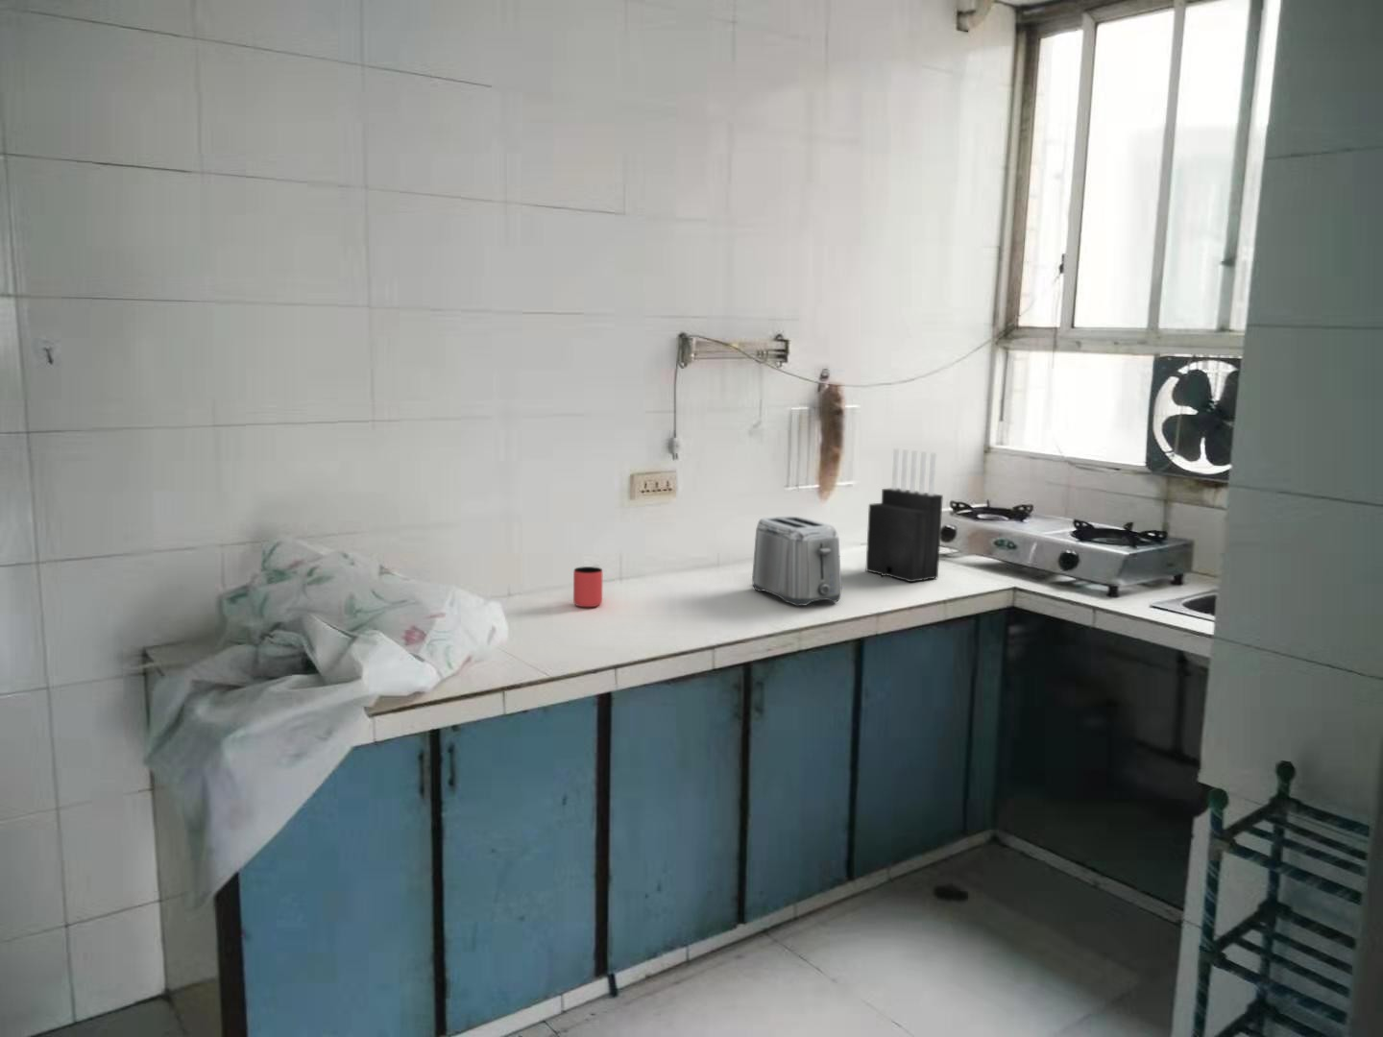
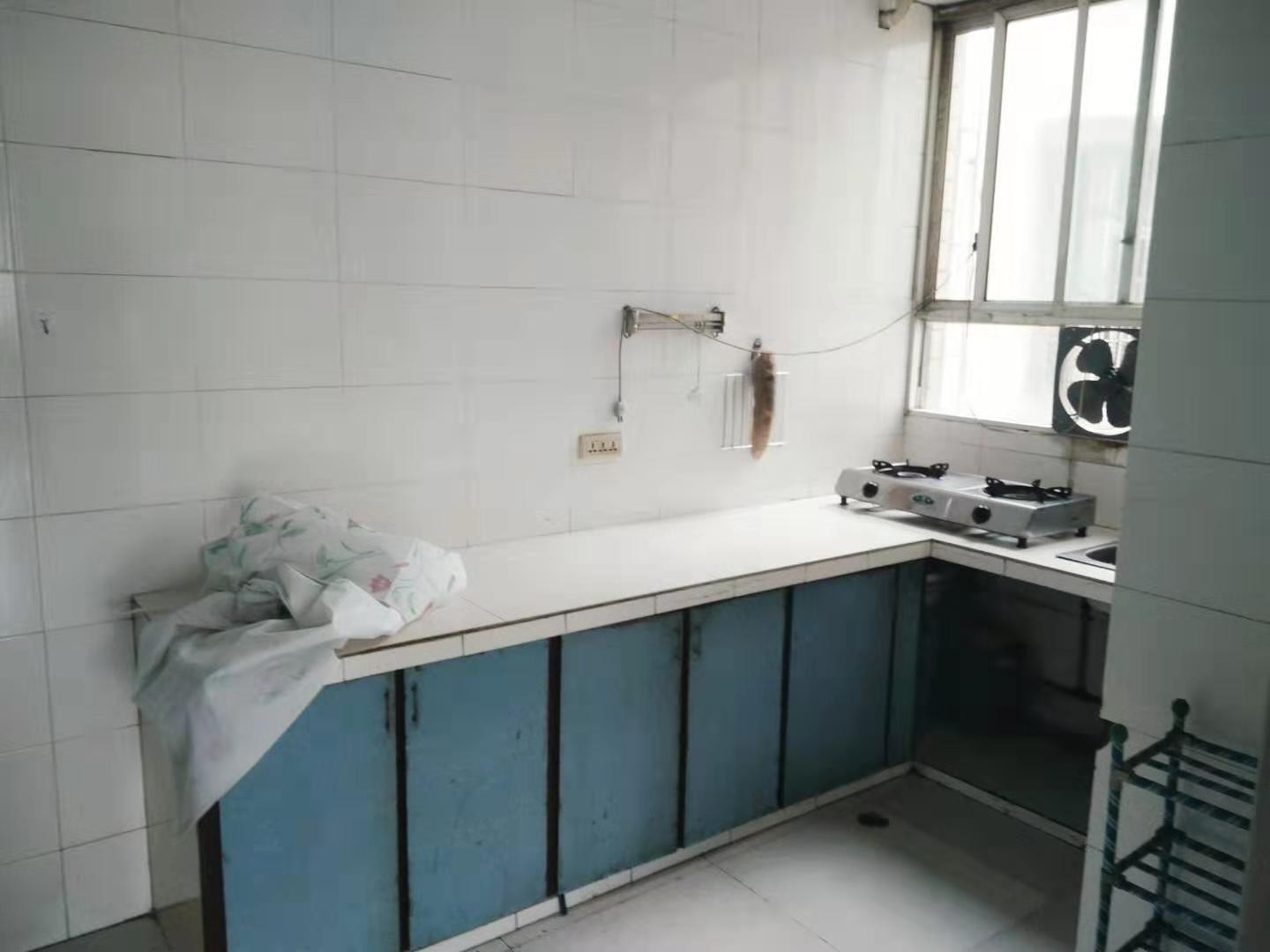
- toaster [751,515,842,607]
- cup [573,565,603,608]
- knife block [865,448,944,583]
